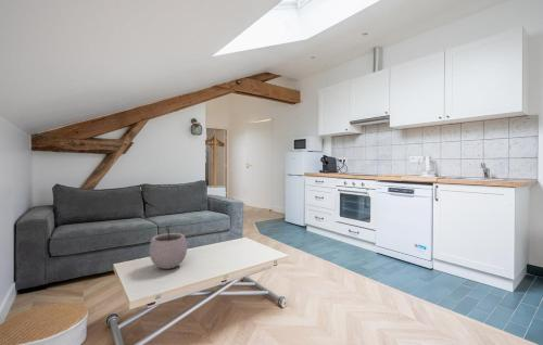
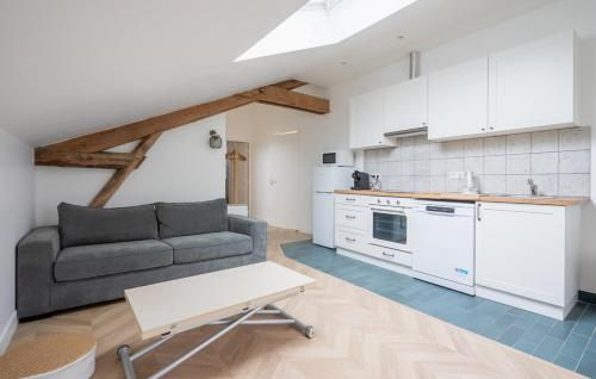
- plant pot [149,223,188,270]
